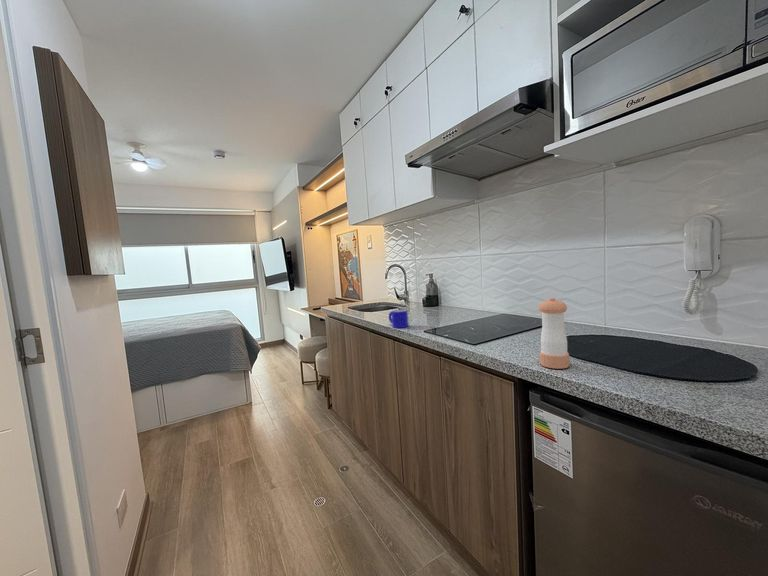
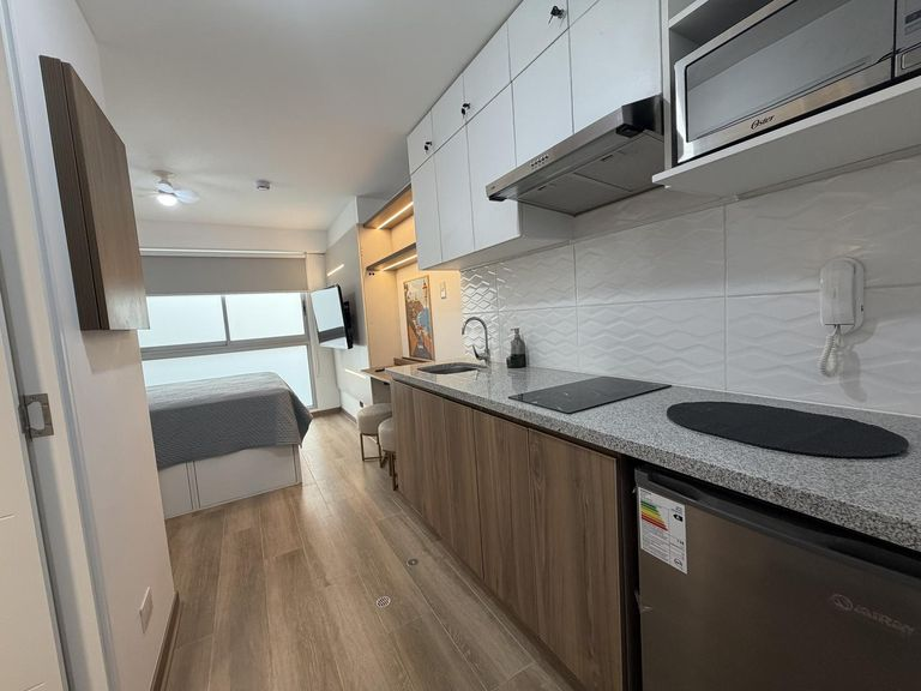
- mug [388,309,409,329]
- pepper shaker [538,297,570,370]
